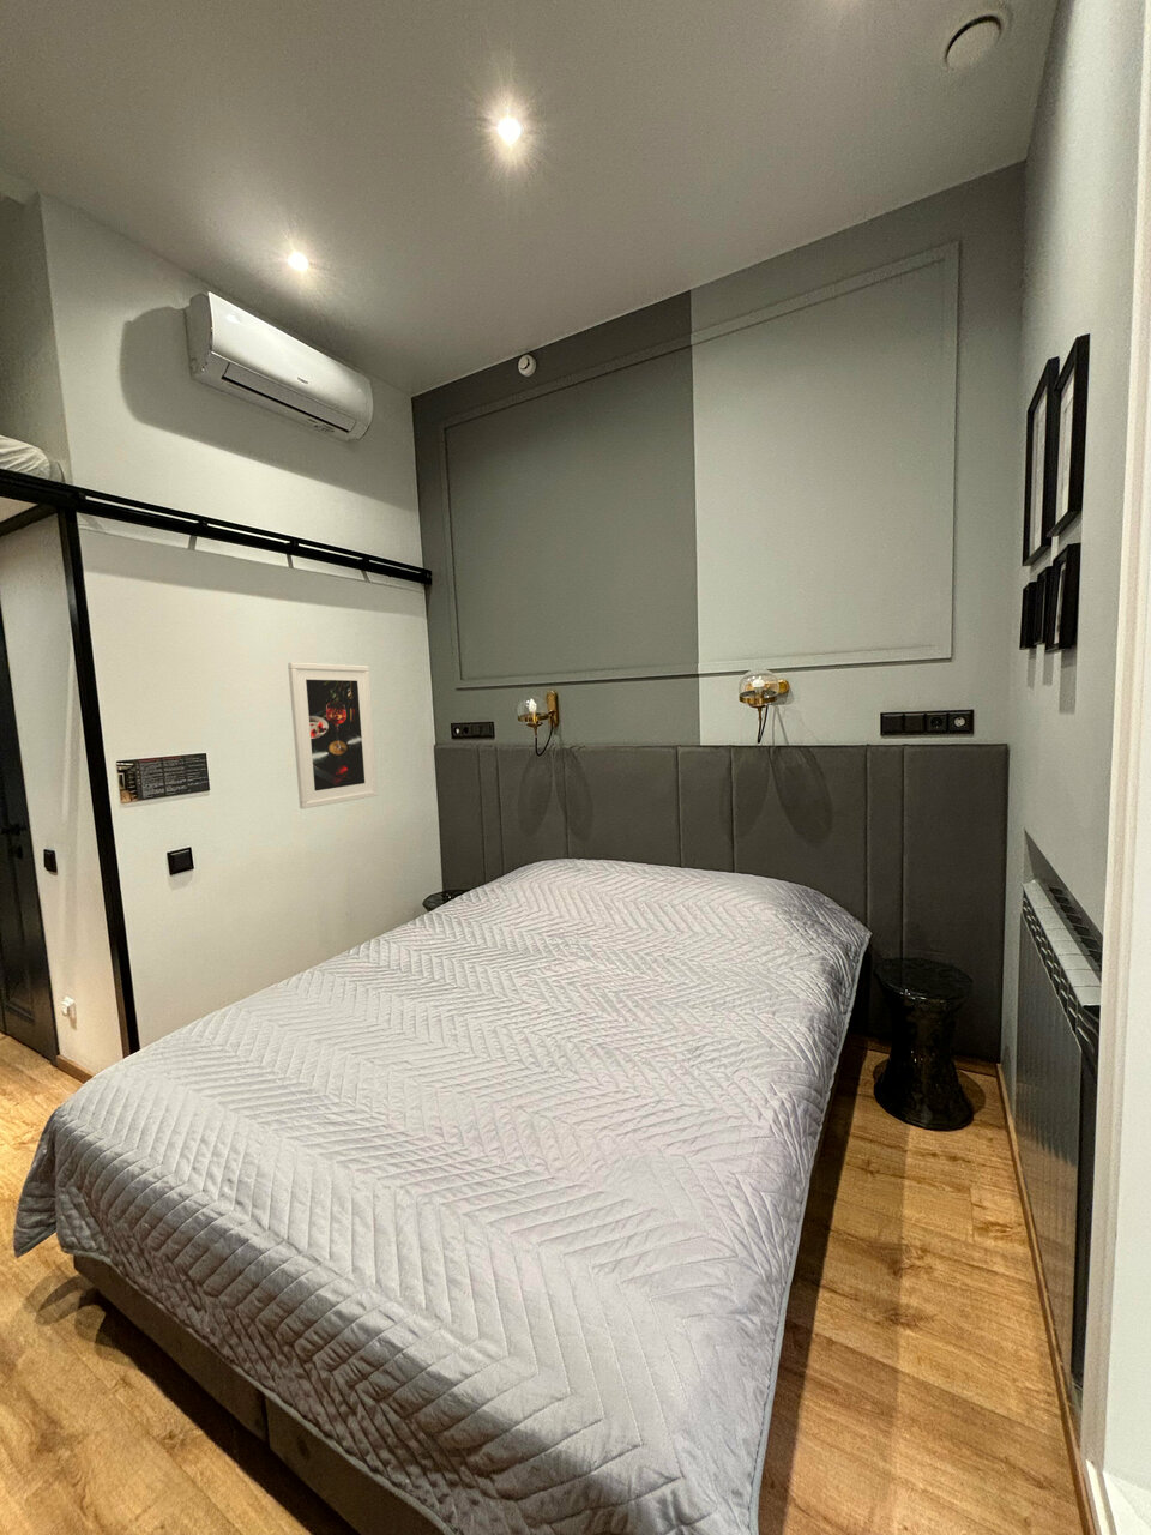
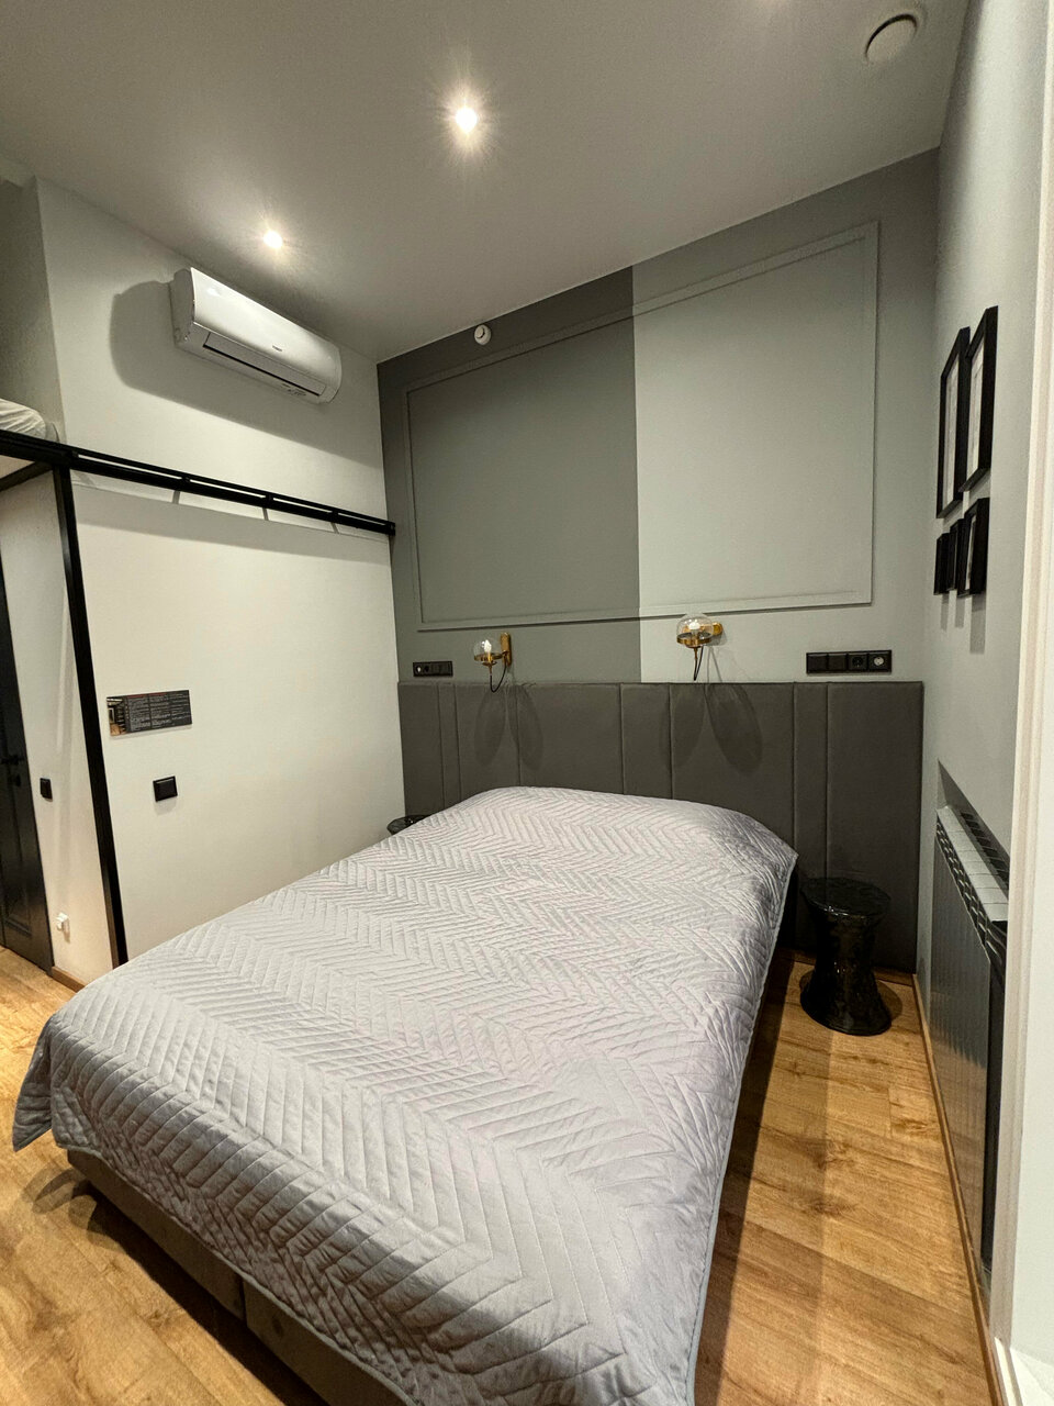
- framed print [287,661,378,811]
